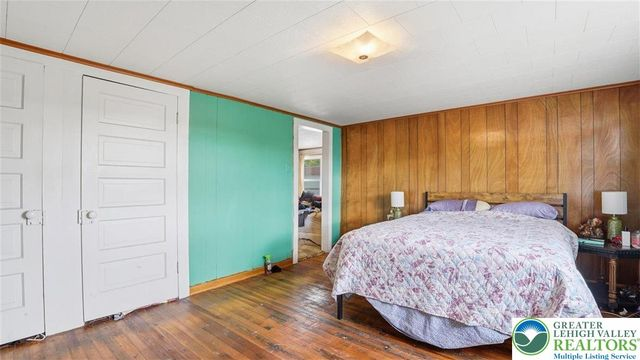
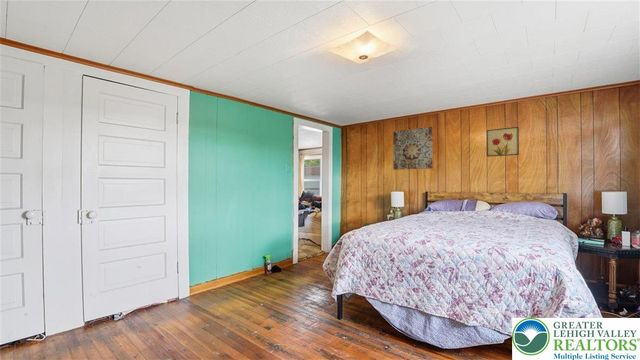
+ wall art [392,126,434,171]
+ wall art [486,126,520,158]
